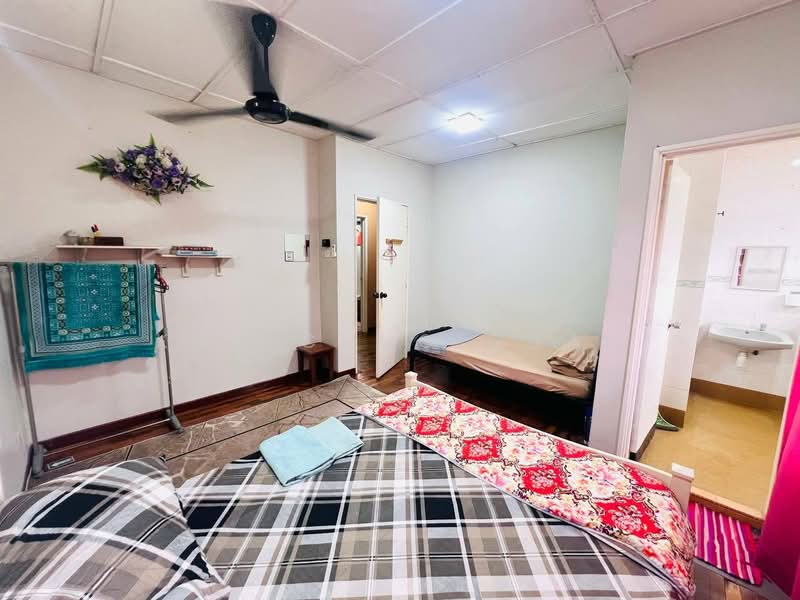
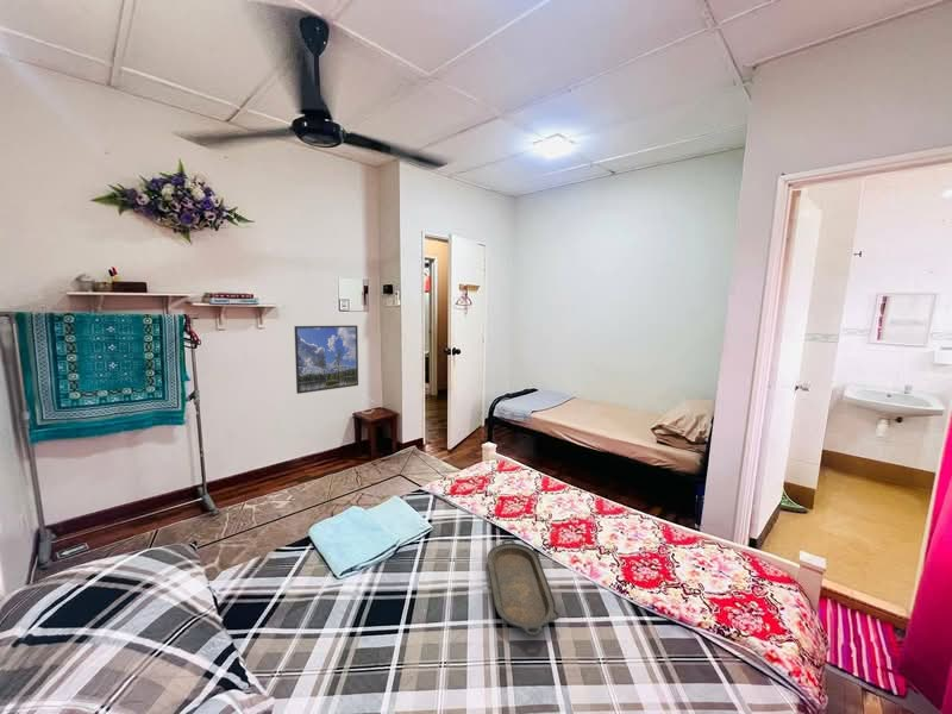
+ serving tray [487,538,560,638]
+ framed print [294,324,359,395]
